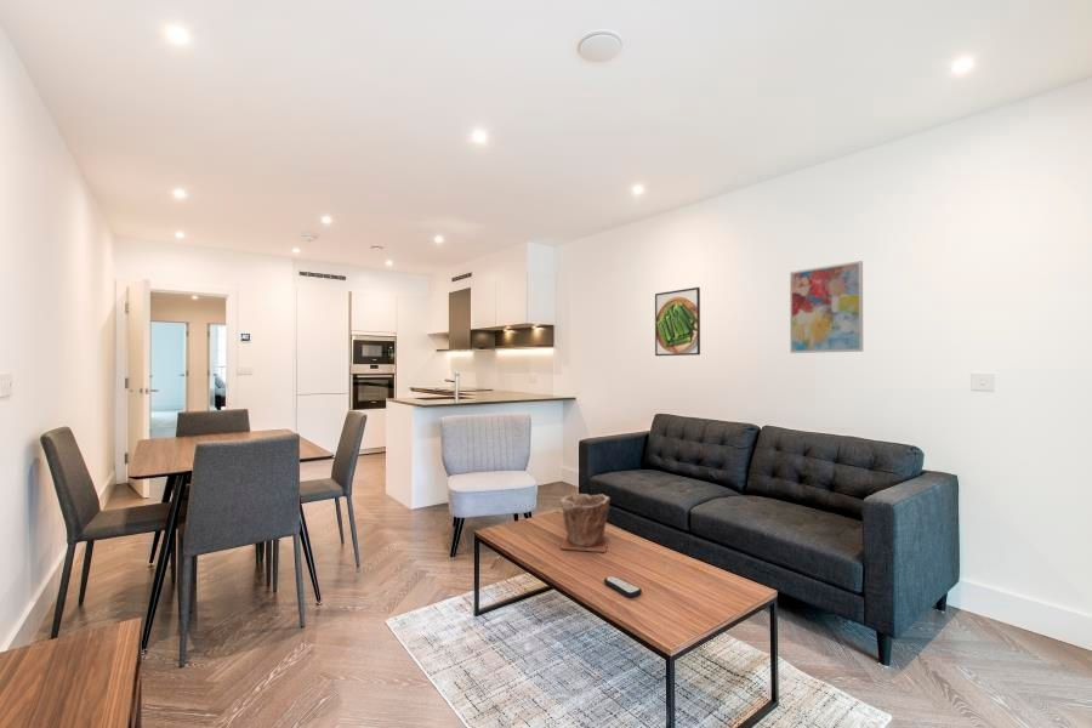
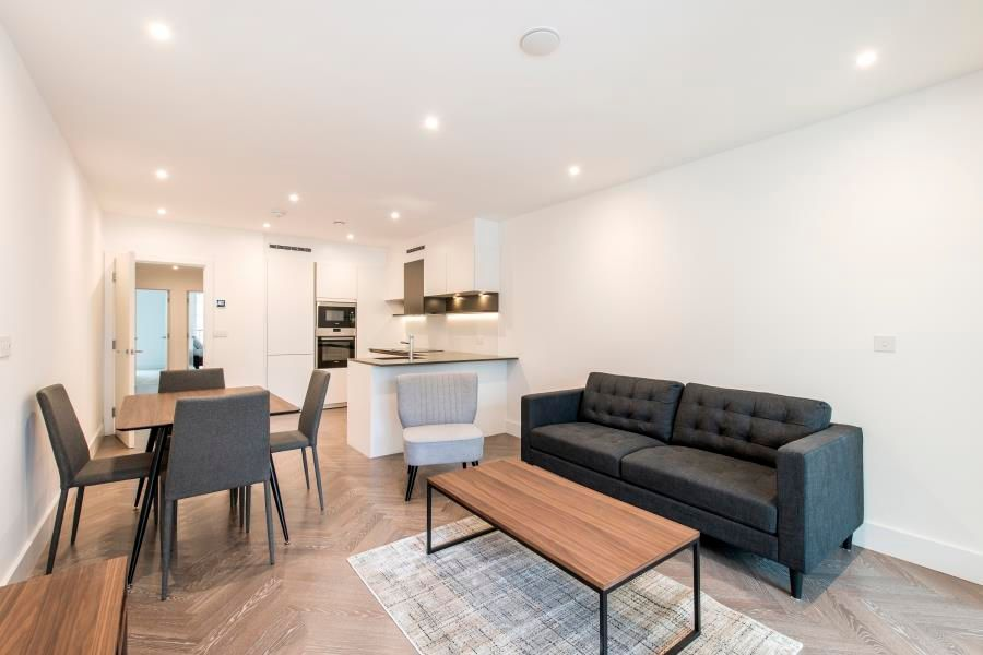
- wall art [789,260,864,354]
- remote control [603,575,643,599]
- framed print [654,286,701,357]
- plant pot [558,493,612,553]
